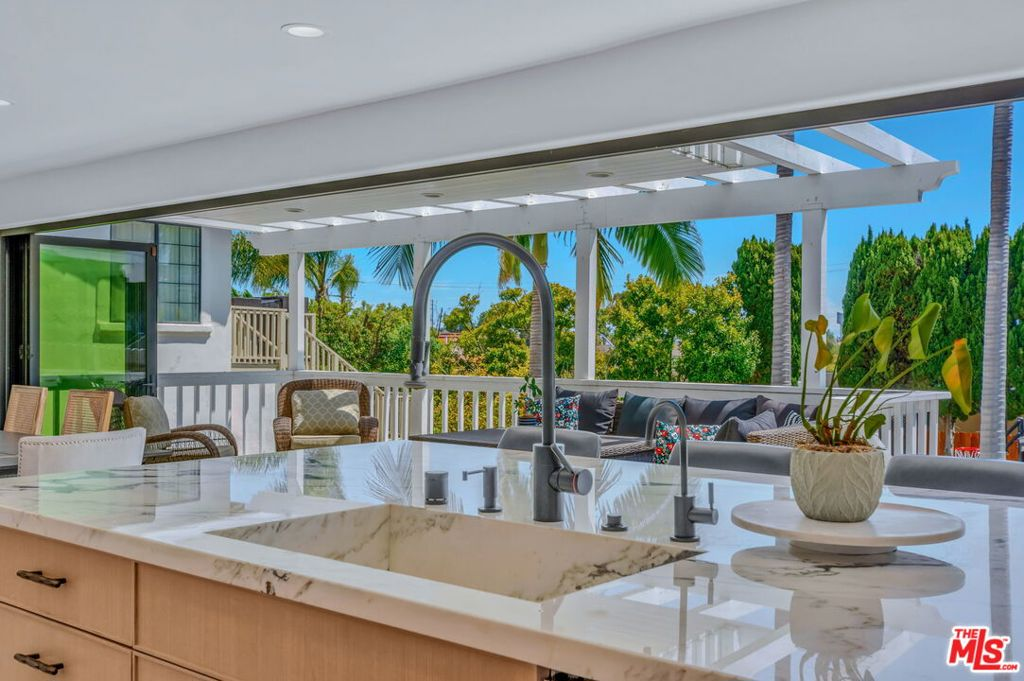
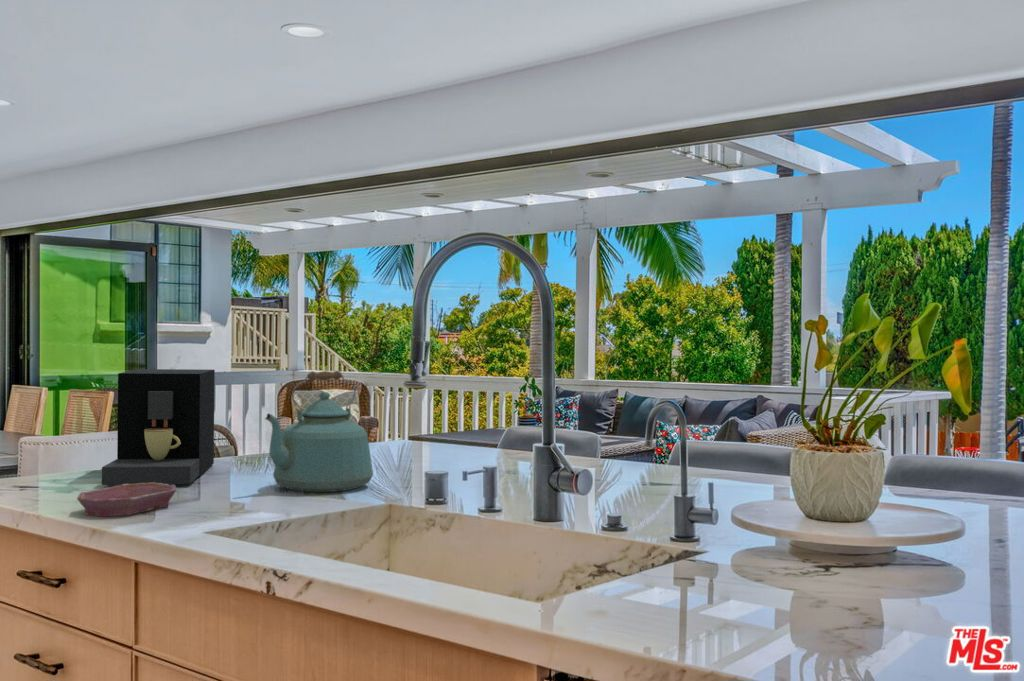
+ kettle [264,370,374,493]
+ bowl [76,482,178,517]
+ coffee maker [101,368,216,486]
